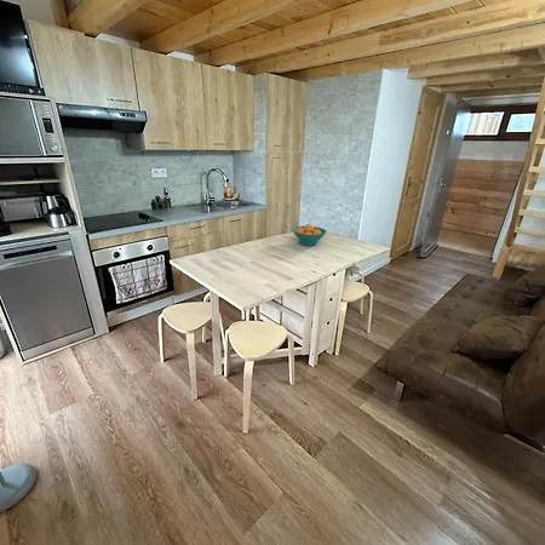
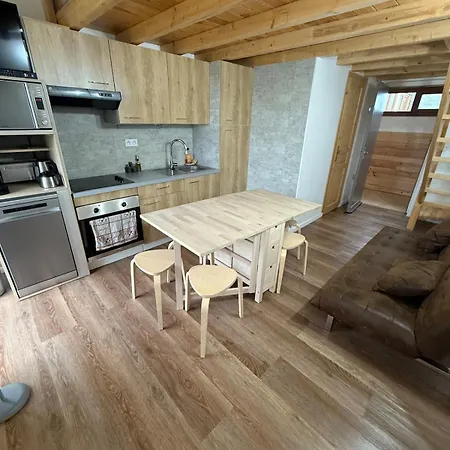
- fruit bowl [291,223,328,247]
